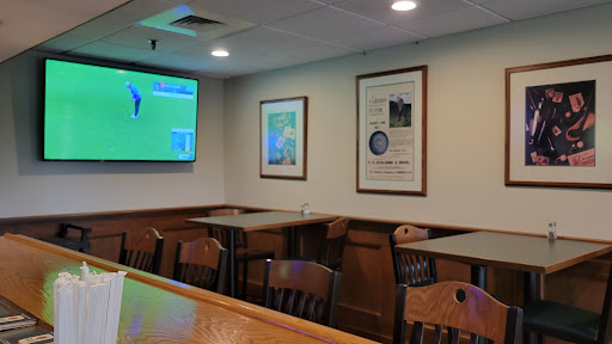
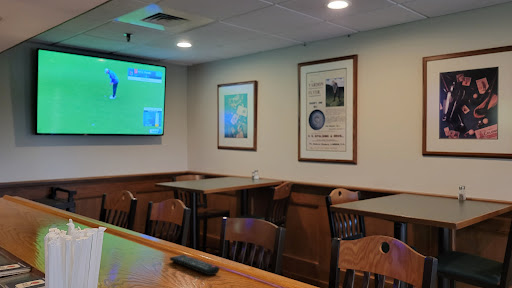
+ remote control [169,254,220,276]
